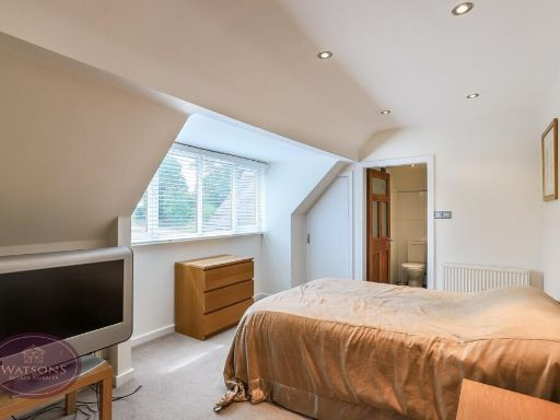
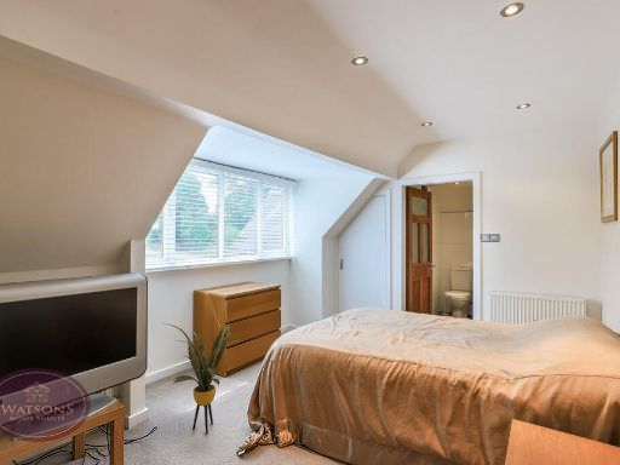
+ house plant [163,322,240,435]
